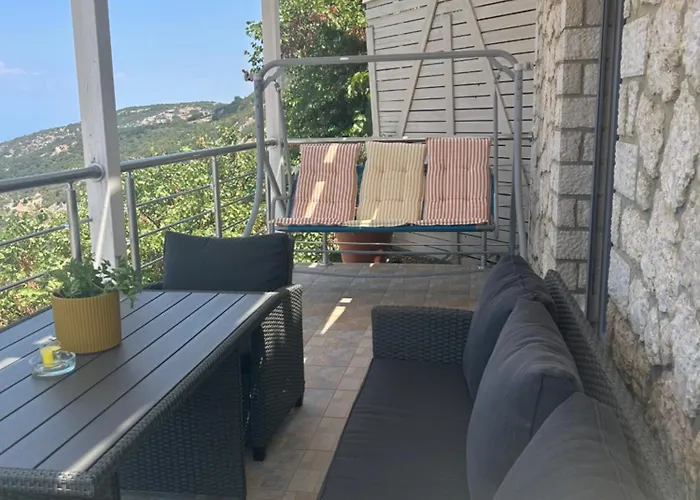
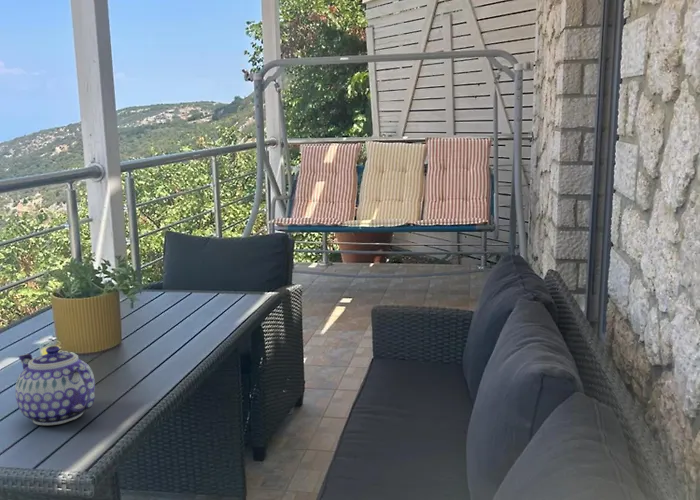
+ teapot [14,345,96,426]
